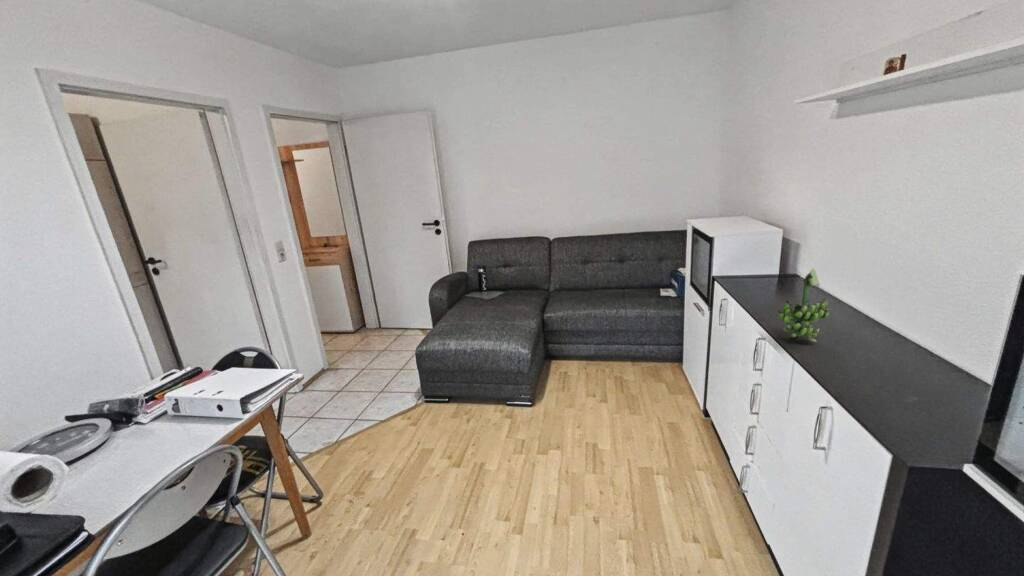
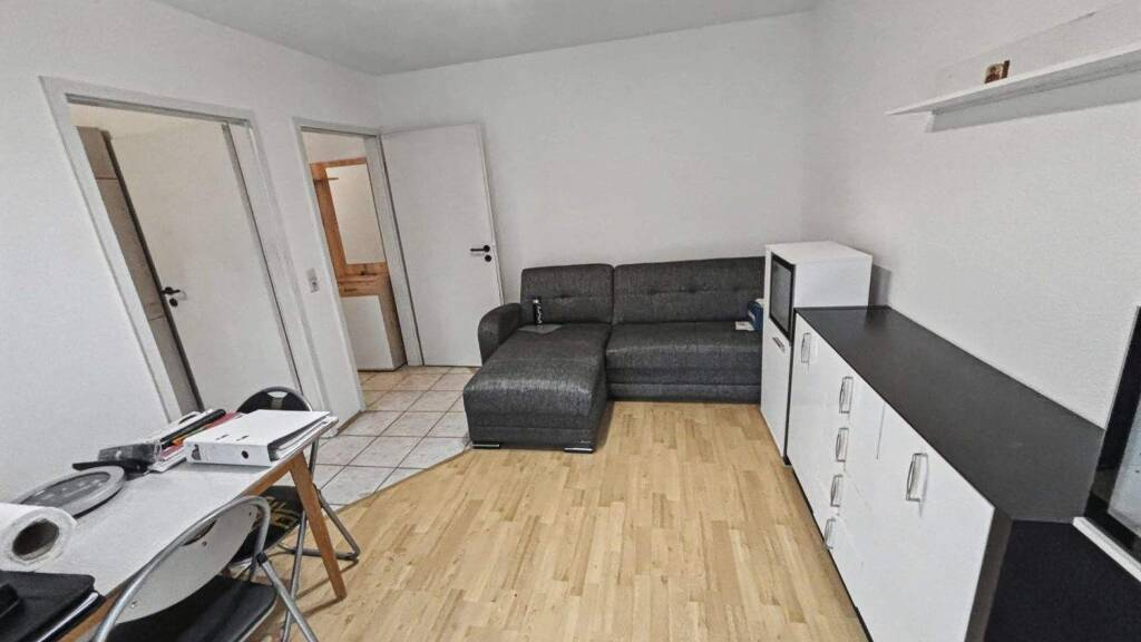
- banana bunch [777,267,831,343]
